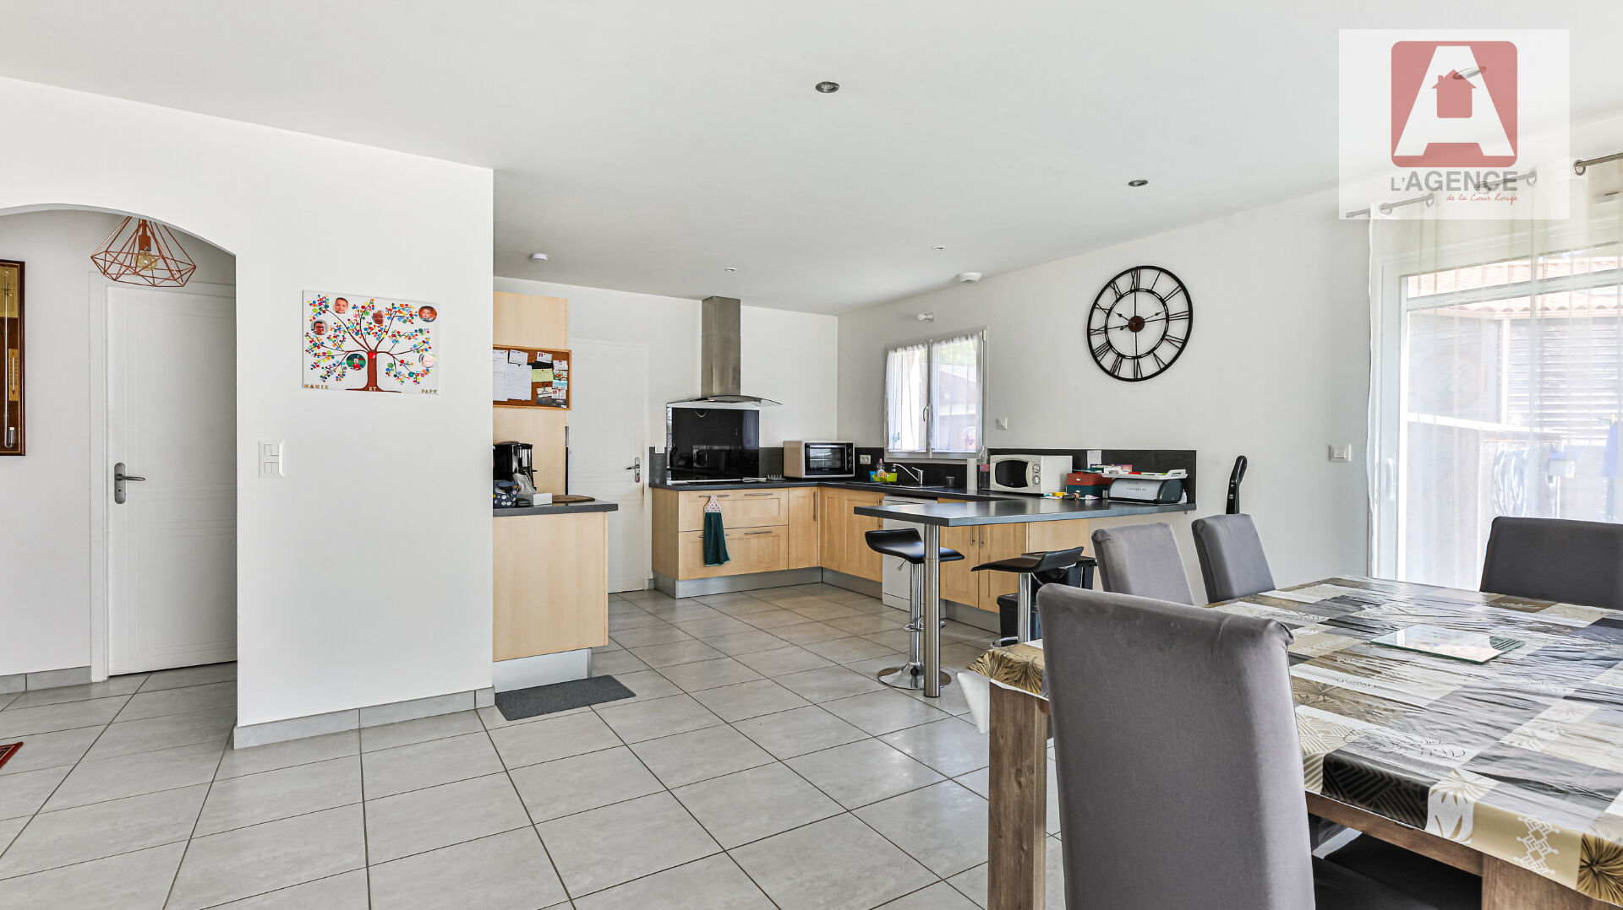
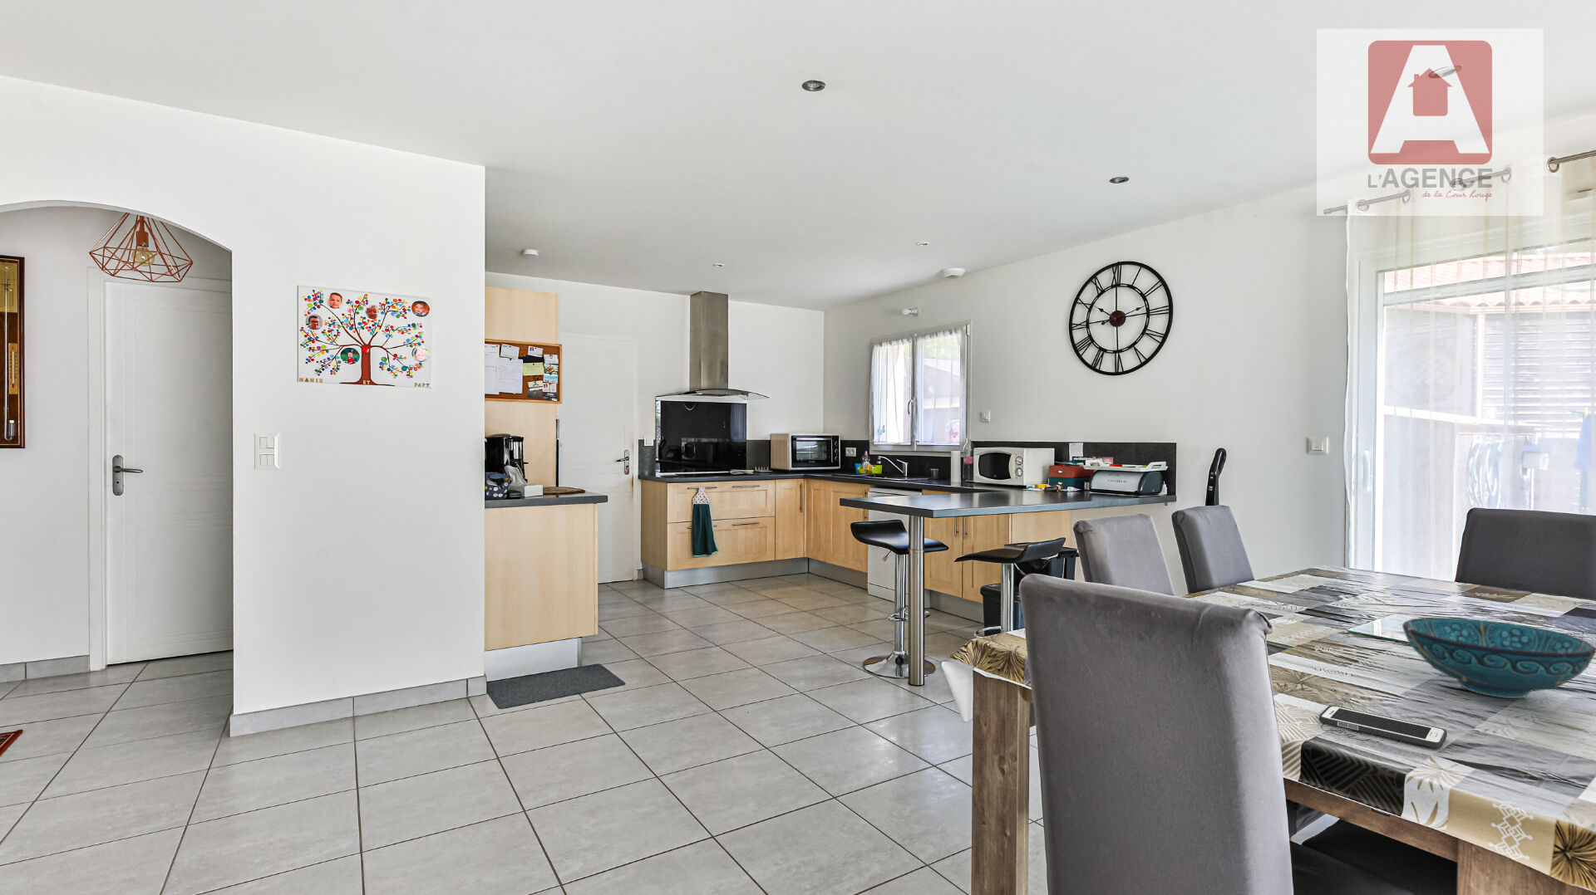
+ cell phone [1319,704,1448,749]
+ decorative bowl [1402,617,1596,699]
